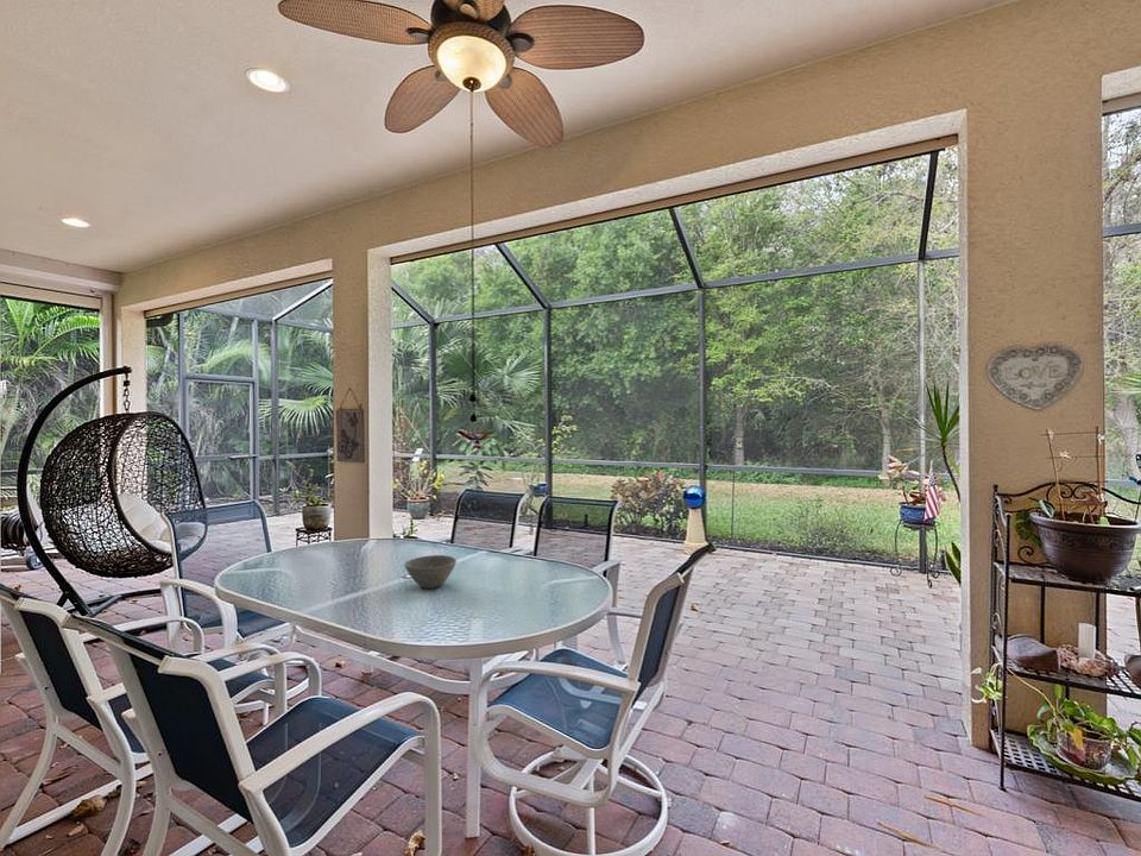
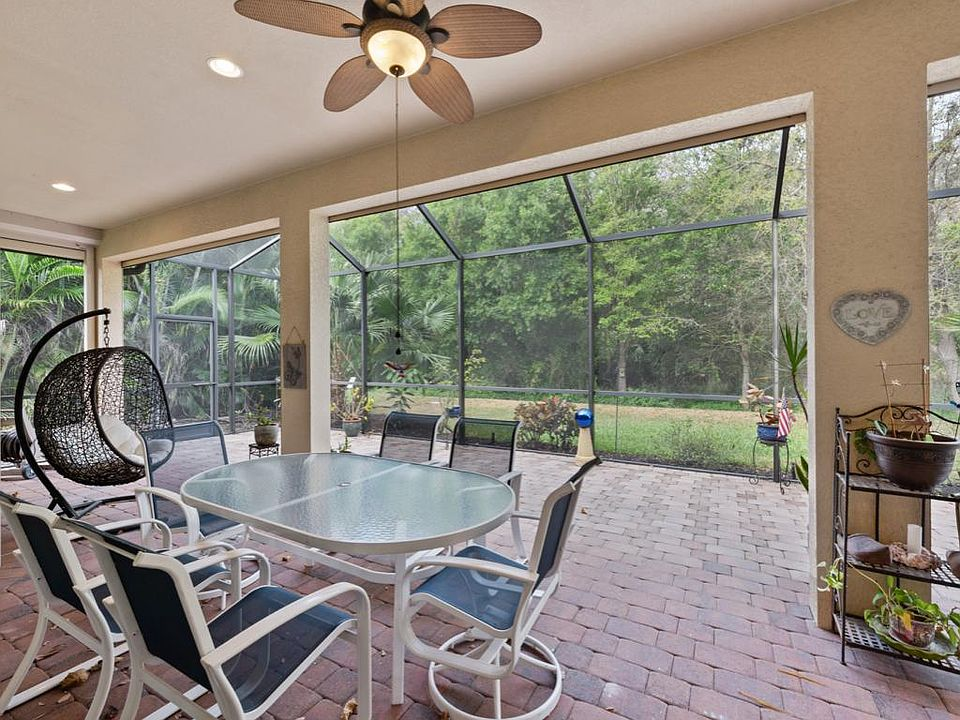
- bowl [403,554,458,590]
